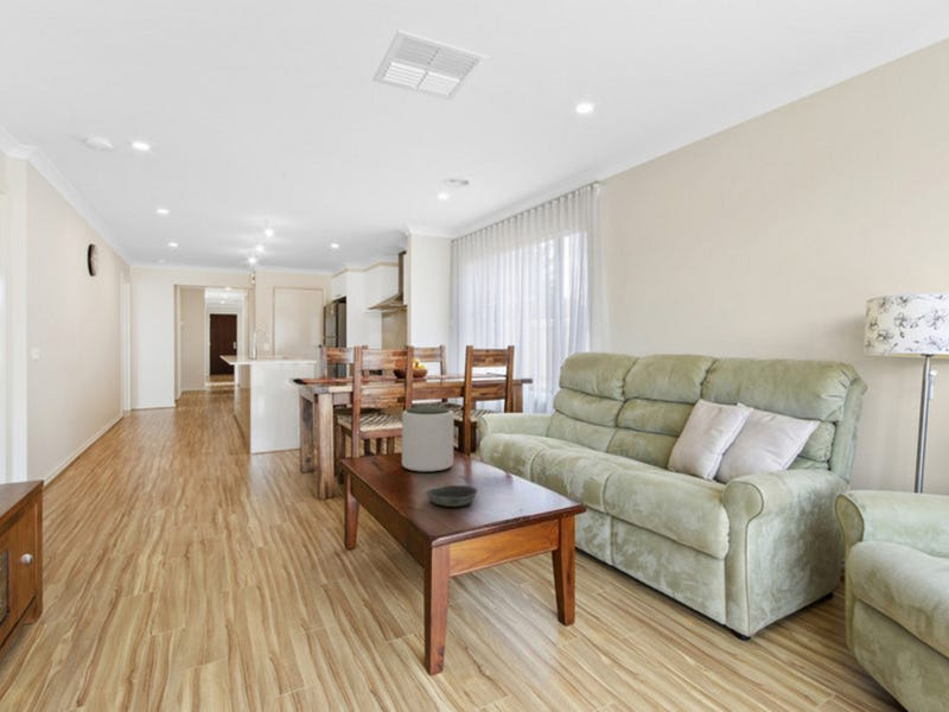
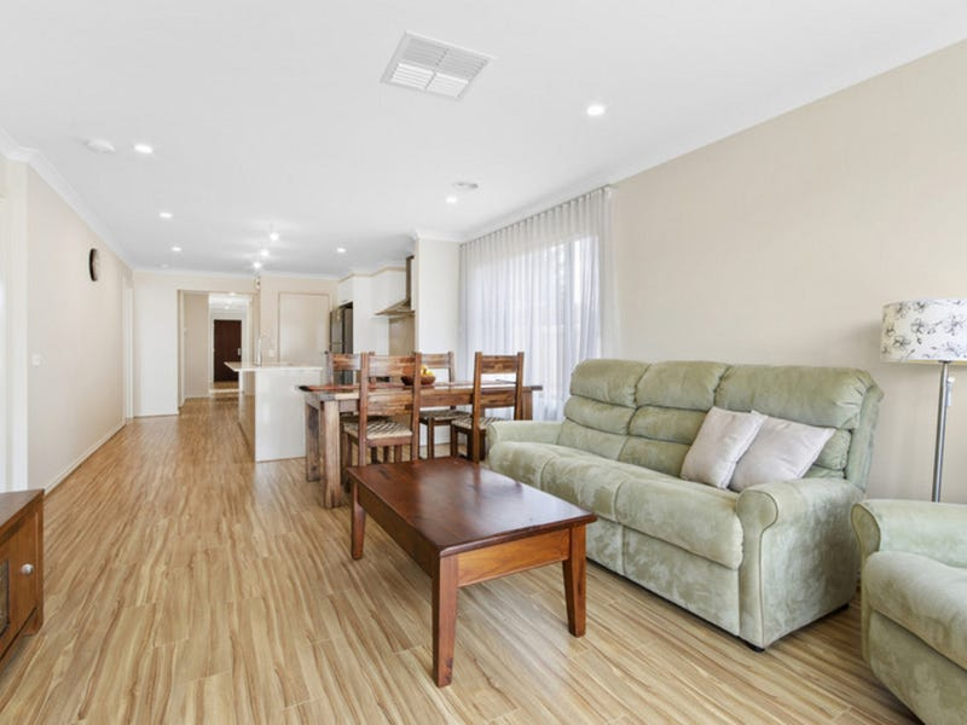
- bowl [425,484,479,508]
- plant pot [401,406,454,473]
